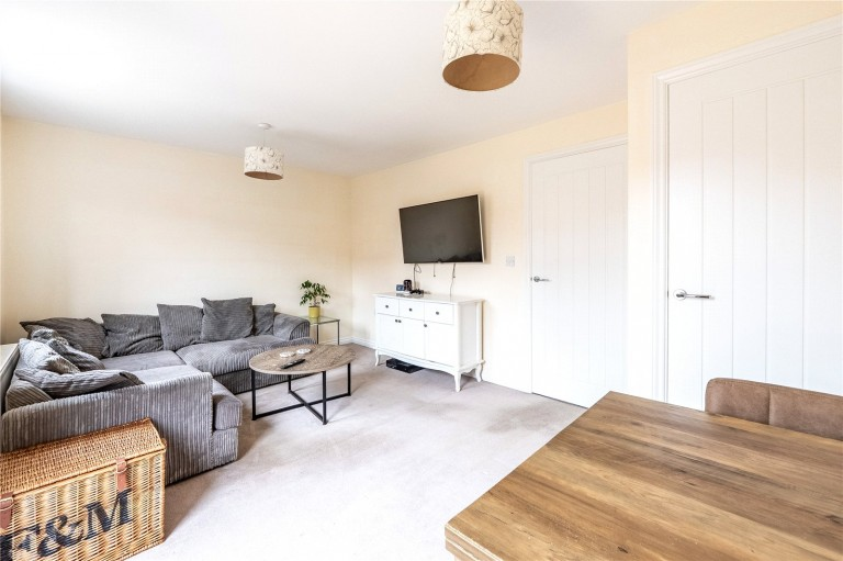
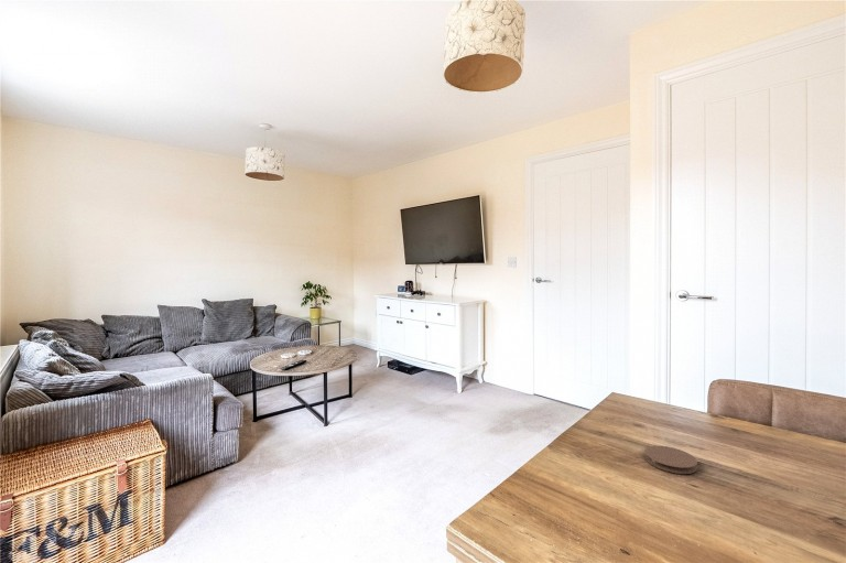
+ coaster [644,445,698,475]
